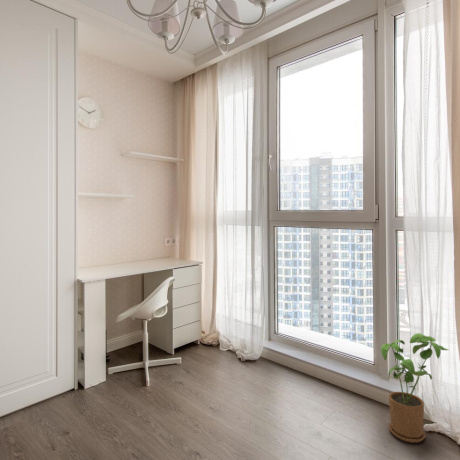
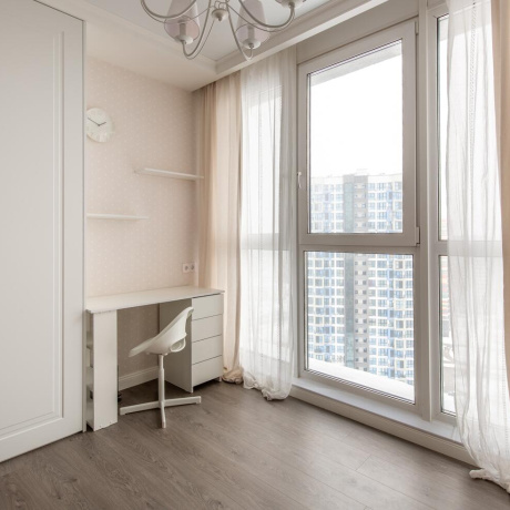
- house plant [380,332,449,444]
